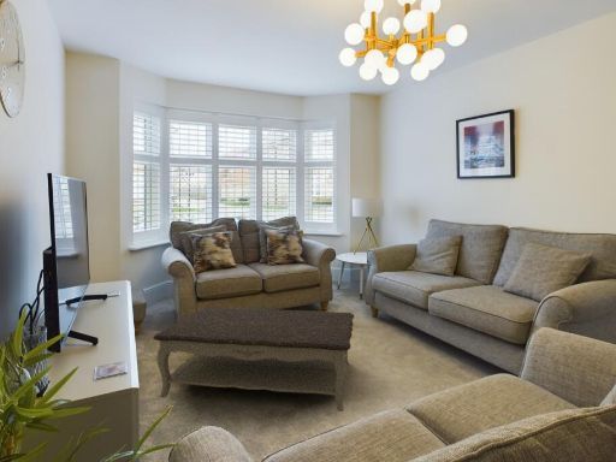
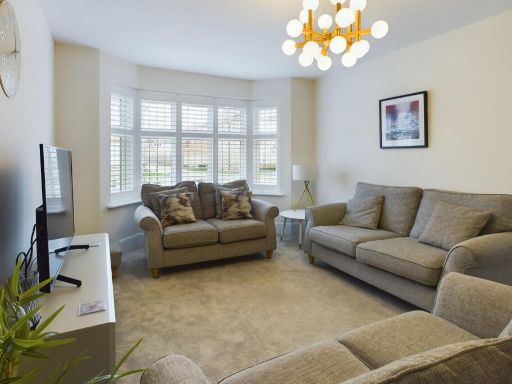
- coffee table [153,306,355,413]
